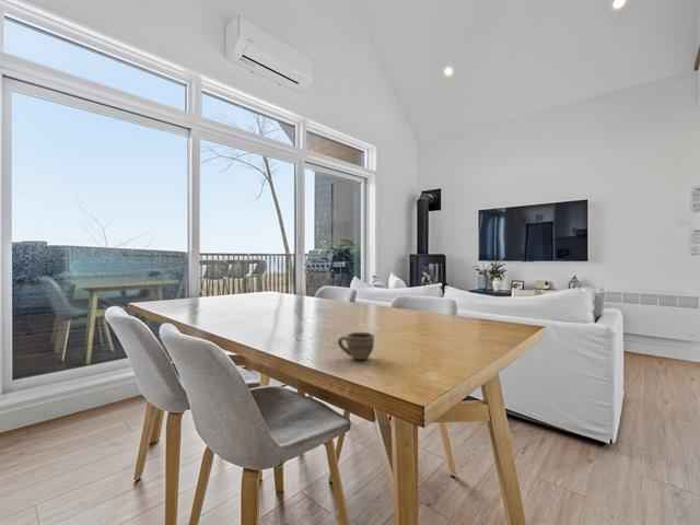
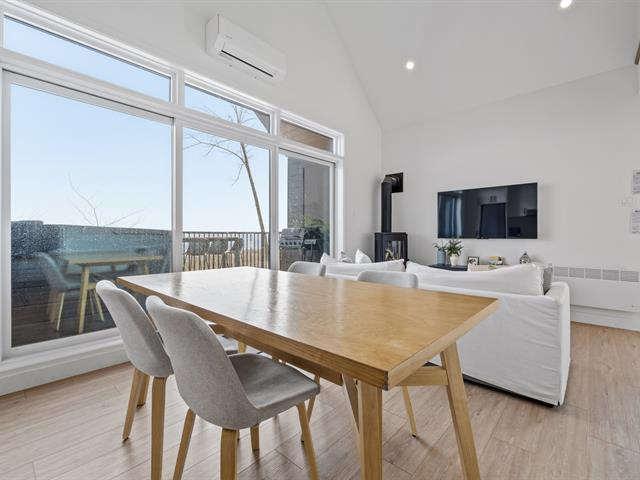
- cup [337,331,375,361]
